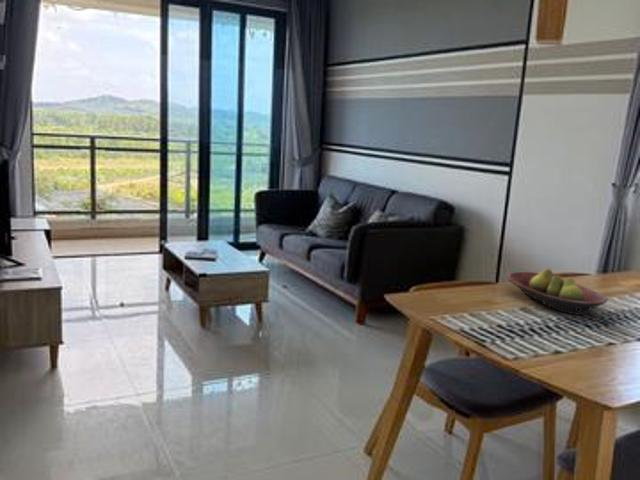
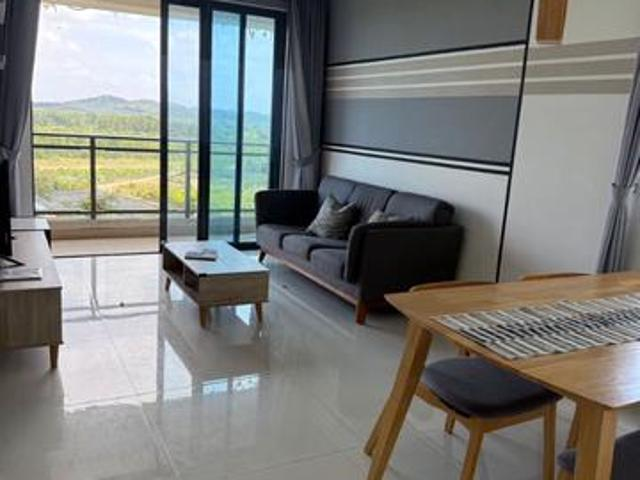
- fruit bowl [507,268,609,316]
